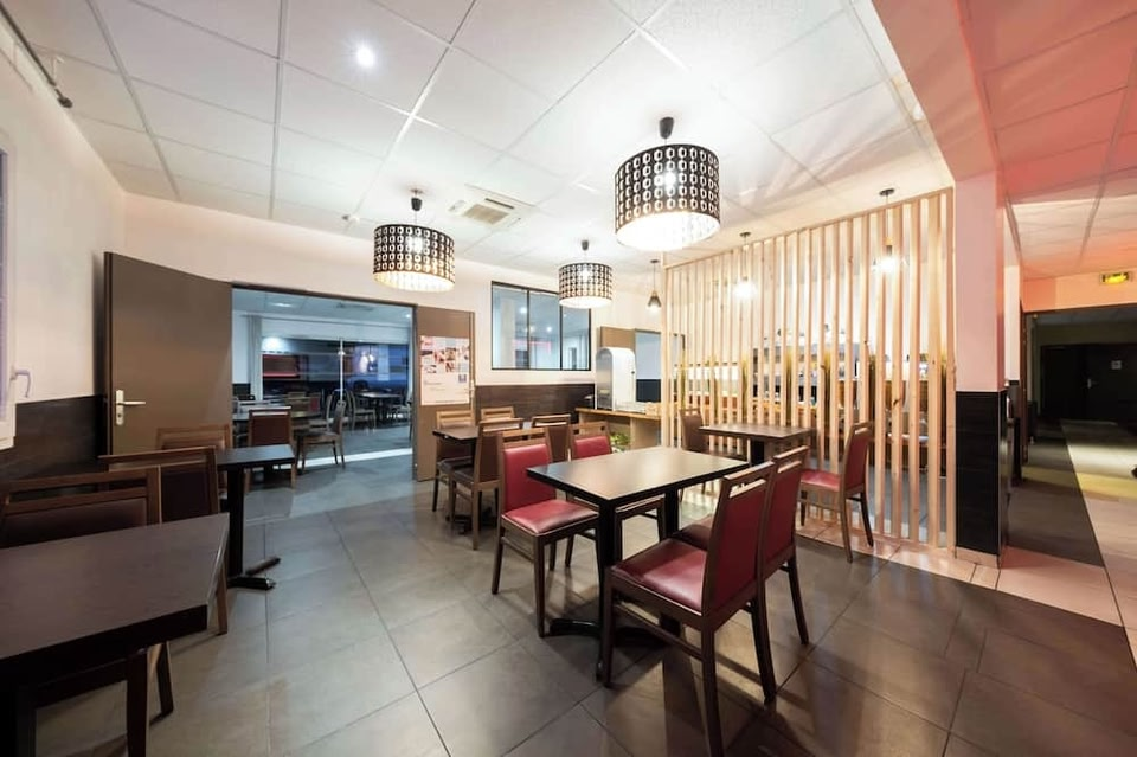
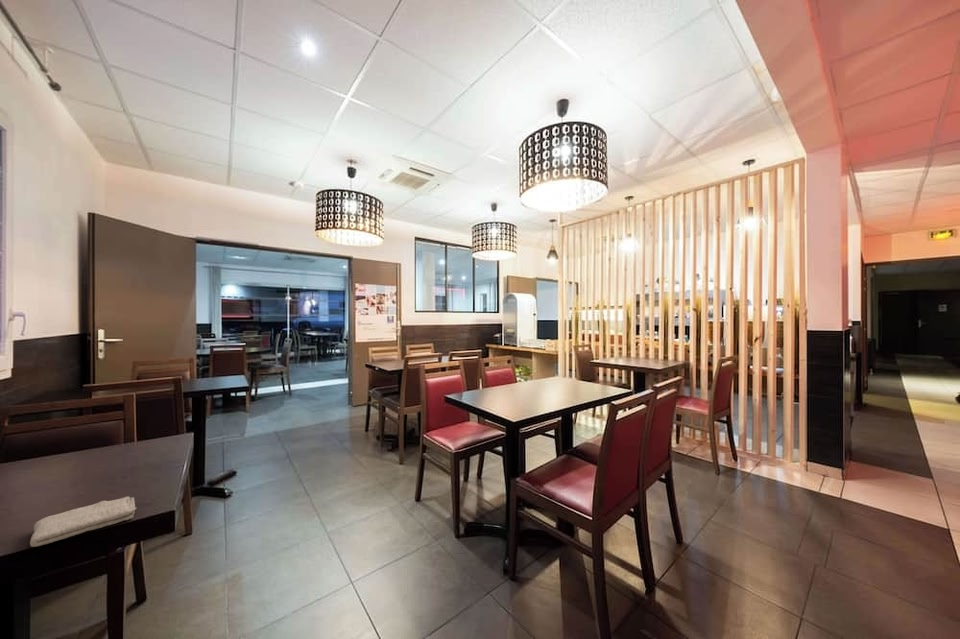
+ washcloth [29,495,138,548]
